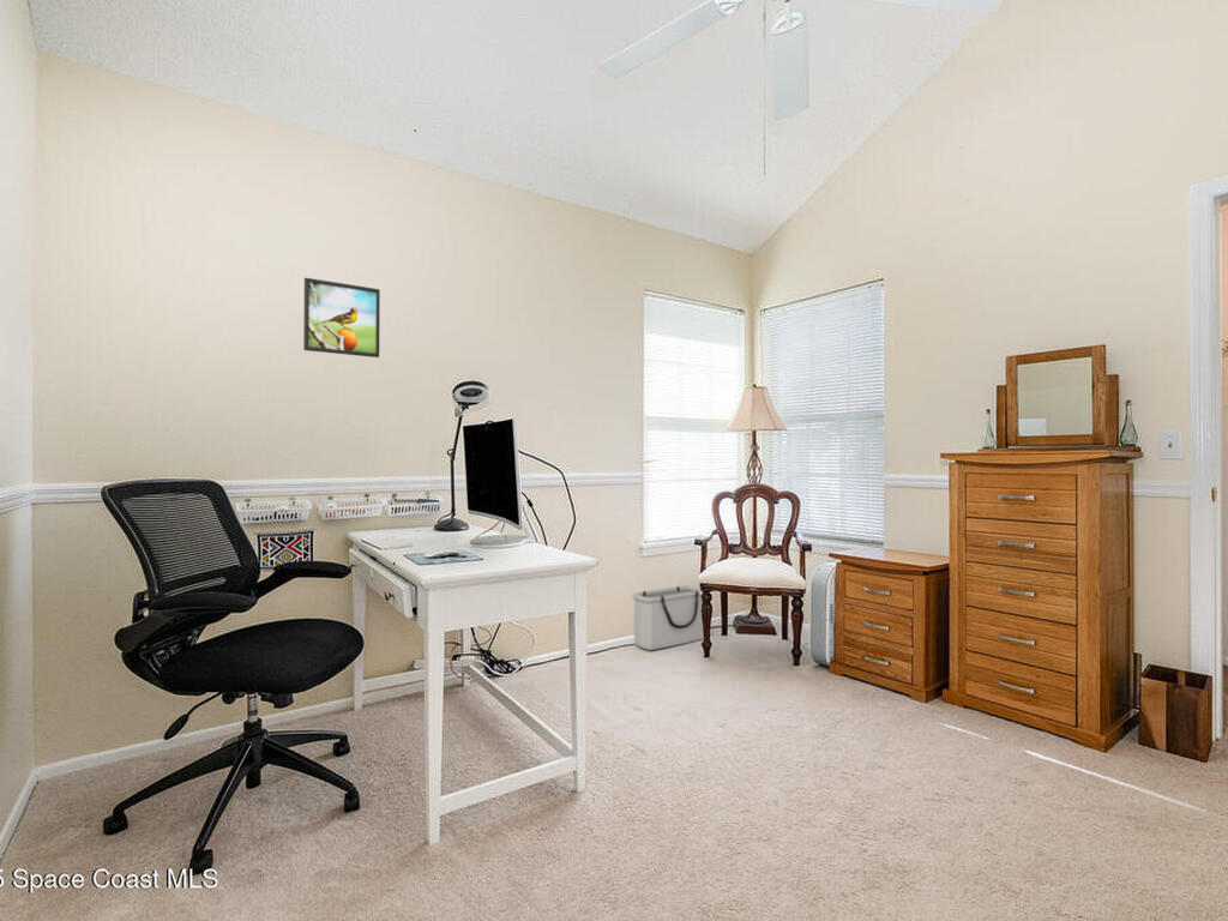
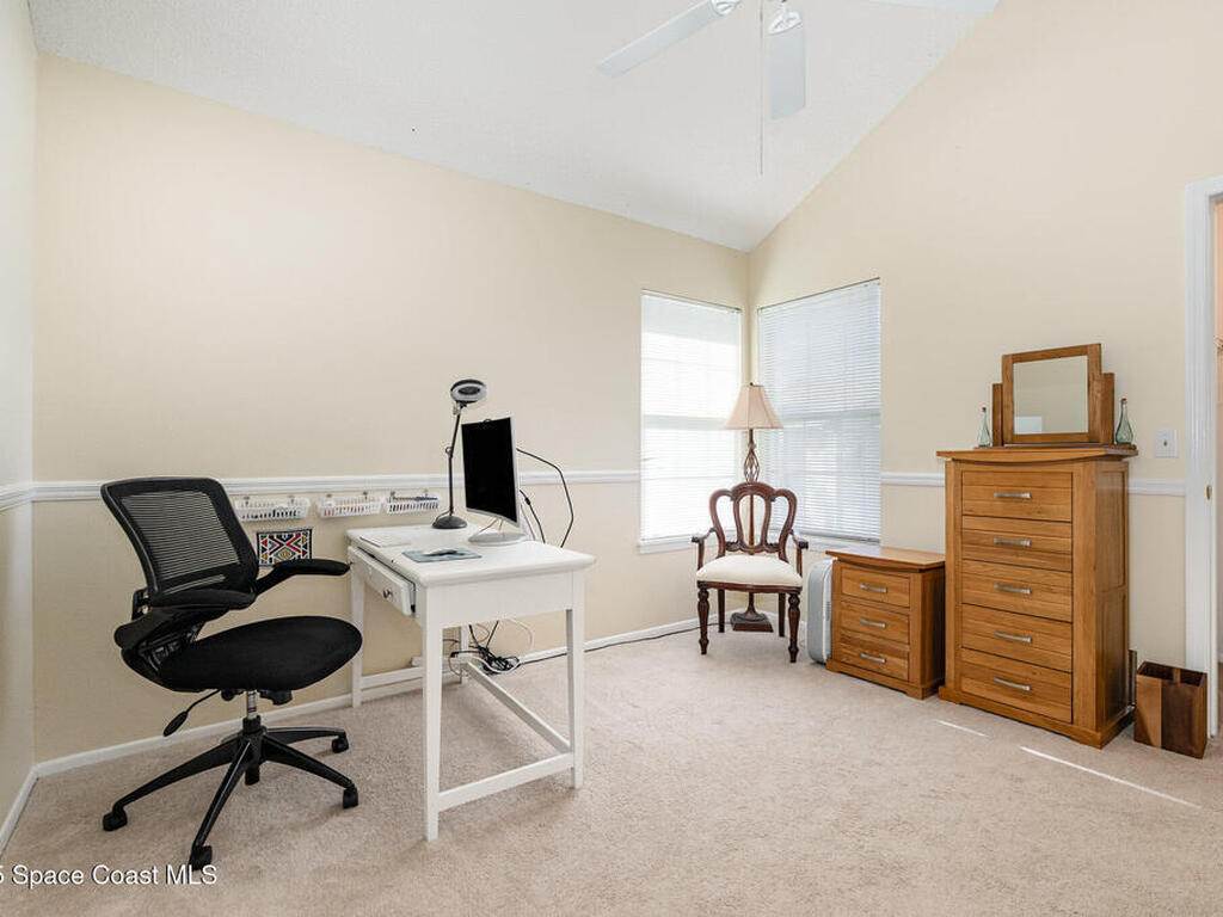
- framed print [302,277,381,359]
- storage bin [631,584,704,651]
